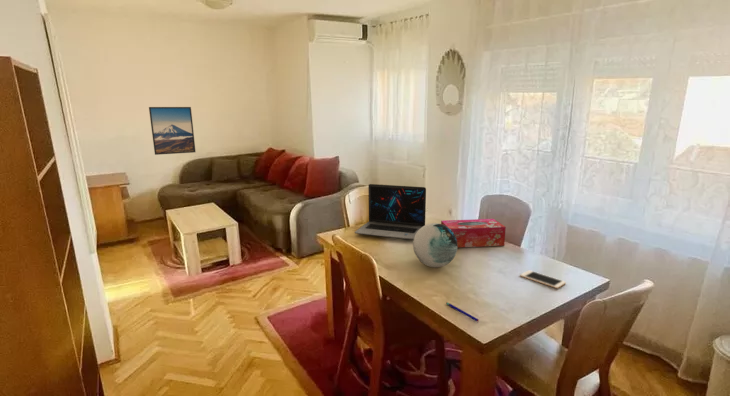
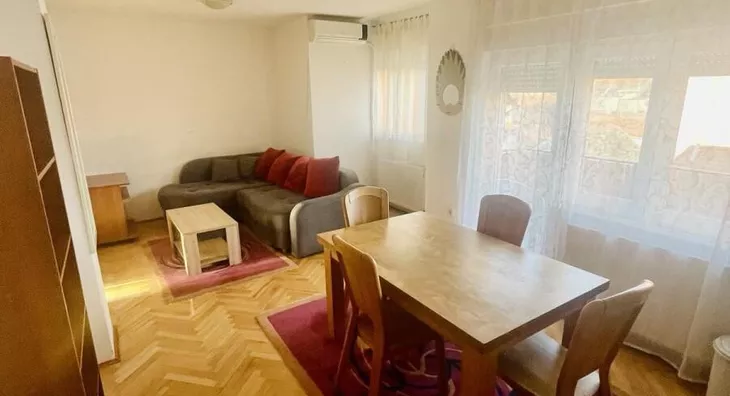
- pen [445,302,480,323]
- cell phone [519,269,567,289]
- laptop [354,183,427,241]
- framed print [148,106,197,156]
- tissue box [440,218,507,248]
- decorative orb [412,222,459,268]
